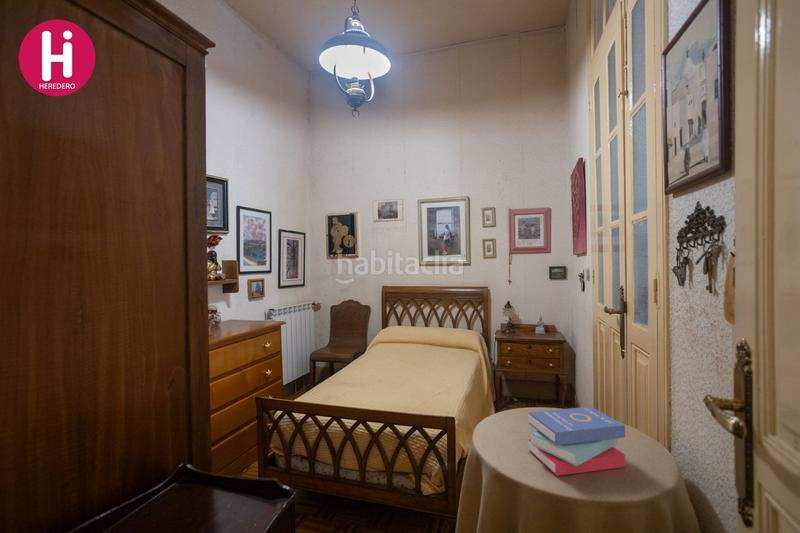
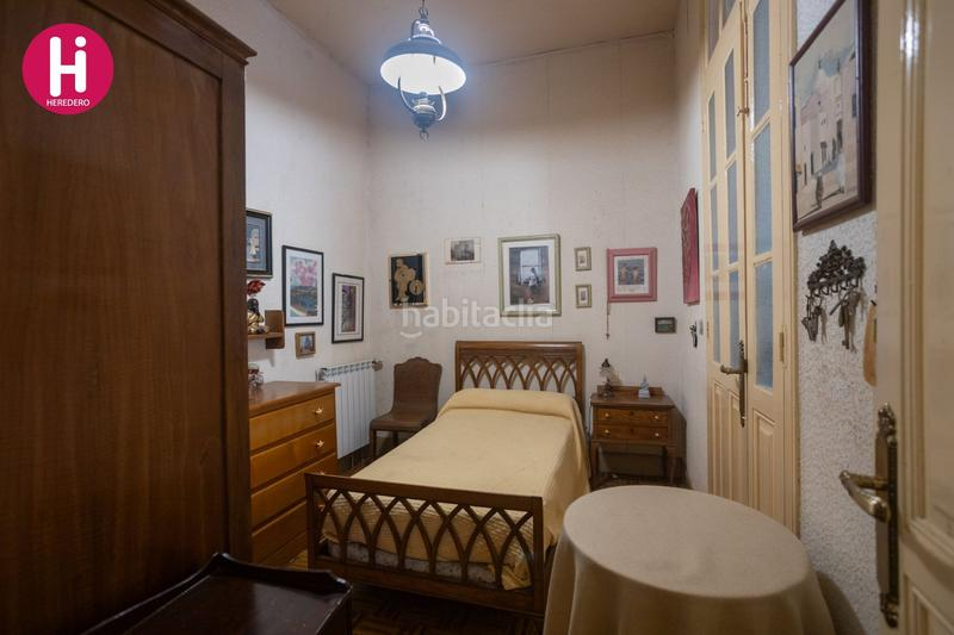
- book [527,406,626,477]
